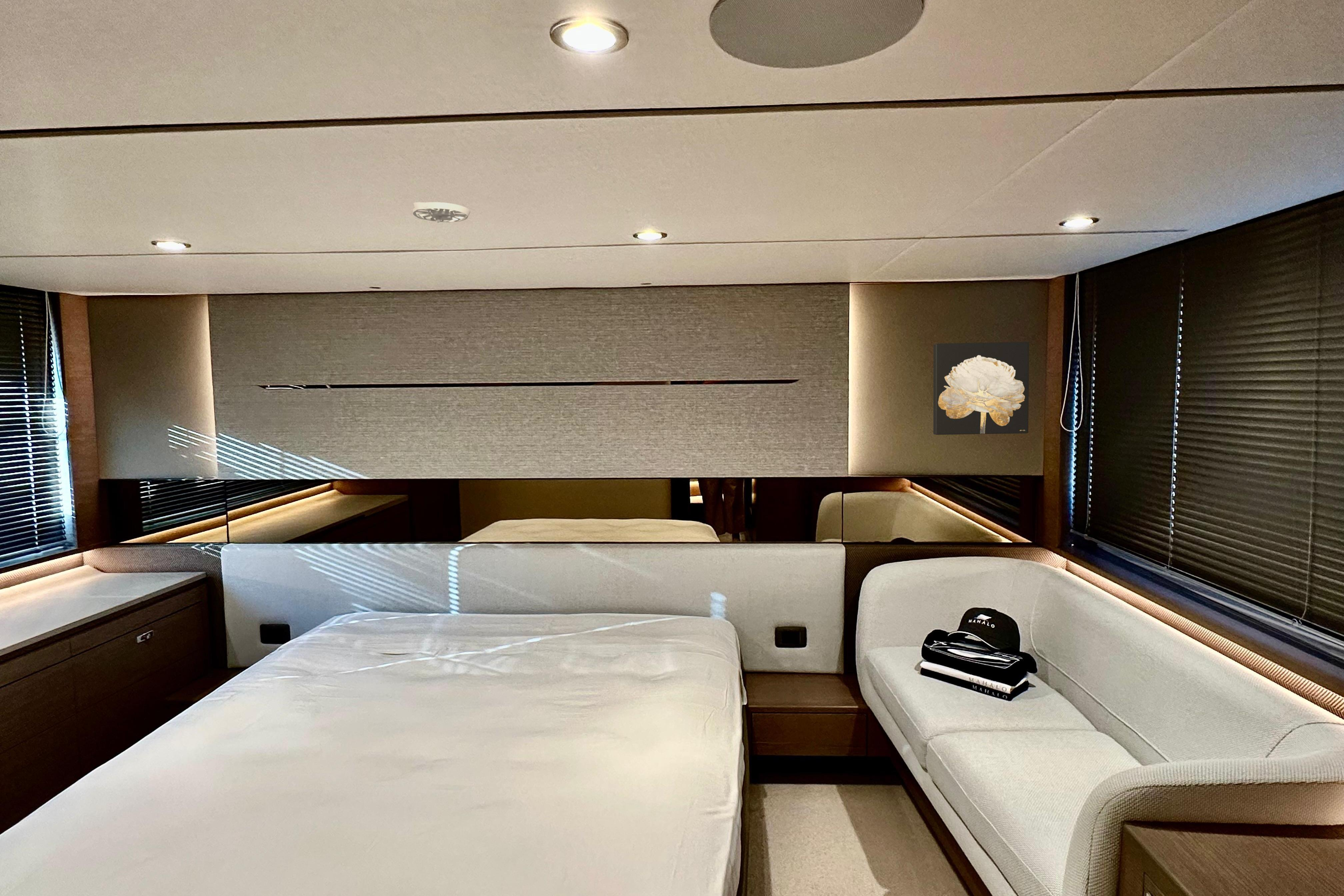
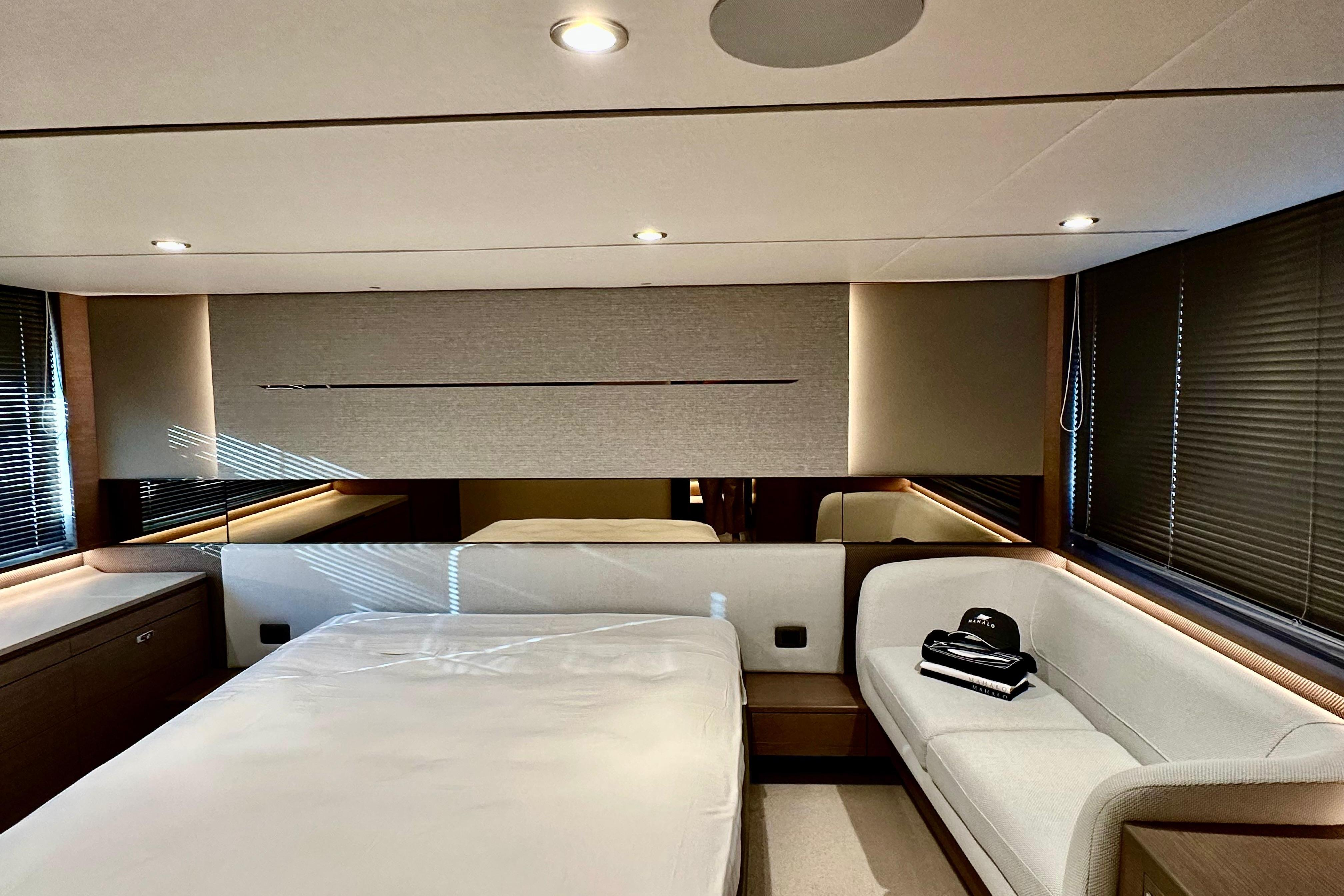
- smoke detector [412,202,471,223]
- wall art [933,341,1029,435]
